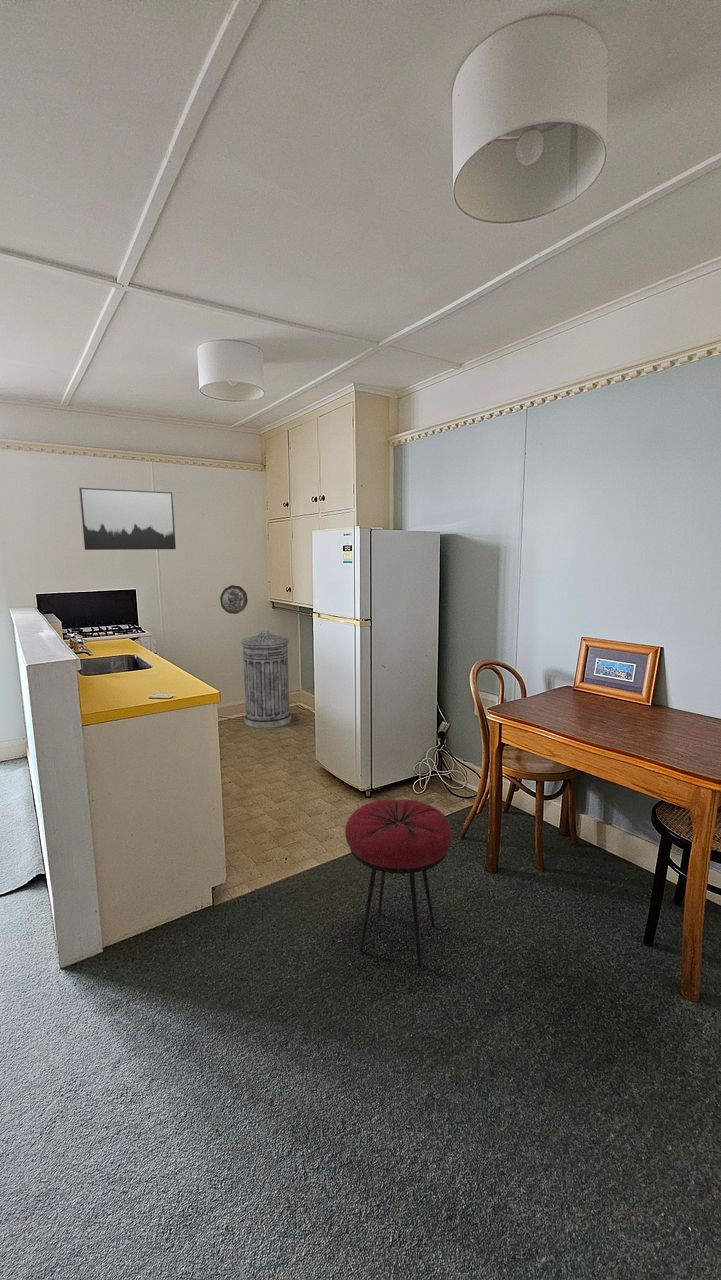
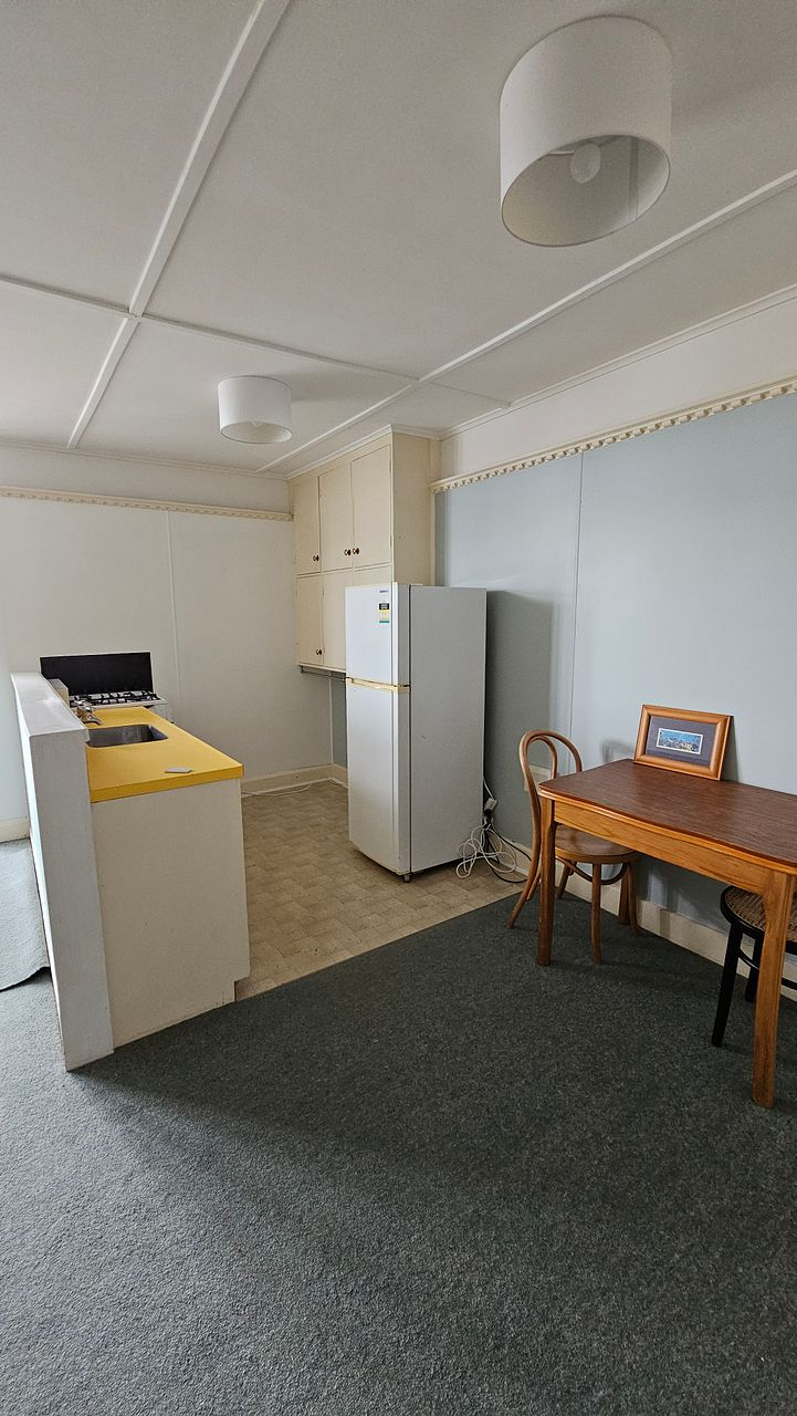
- stool [344,798,453,967]
- wall art [78,487,177,551]
- decorative plate [219,584,249,615]
- trash can [240,630,292,729]
